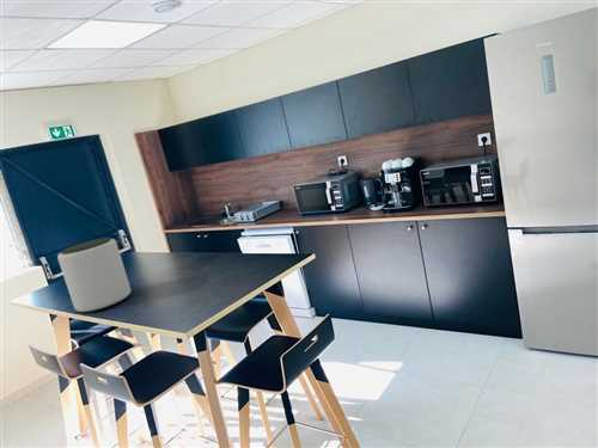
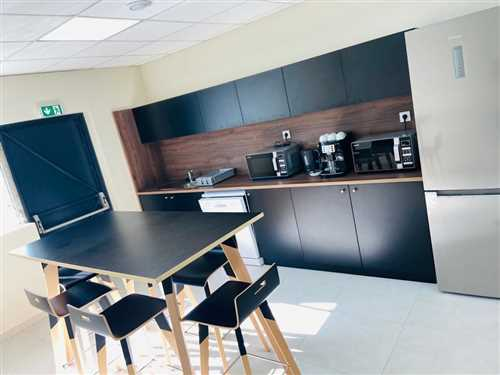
- plant pot [56,237,132,313]
